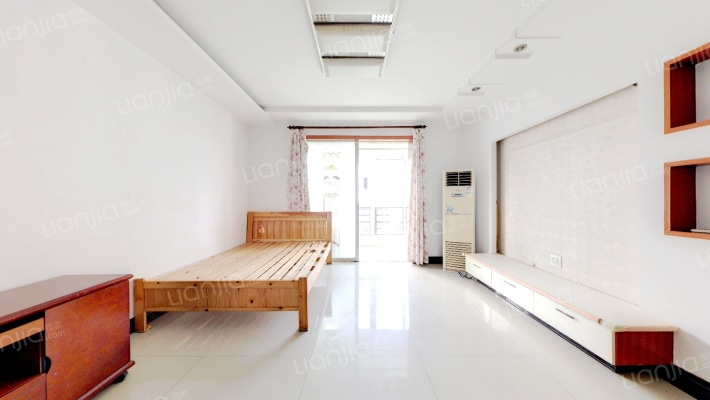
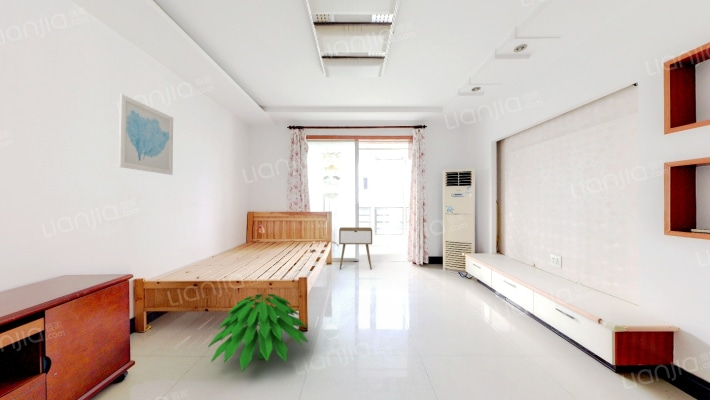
+ indoor plant [207,292,309,373]
+ nightstand [338,226,373,270]
+ wall art [118,93,174,176]
